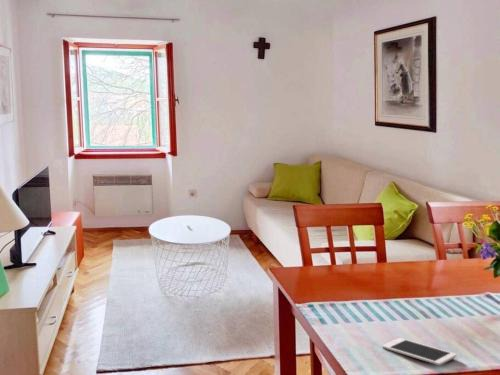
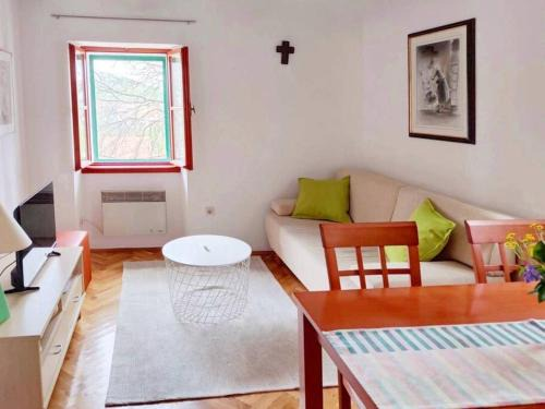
- cell phone [381,337,457,366]
